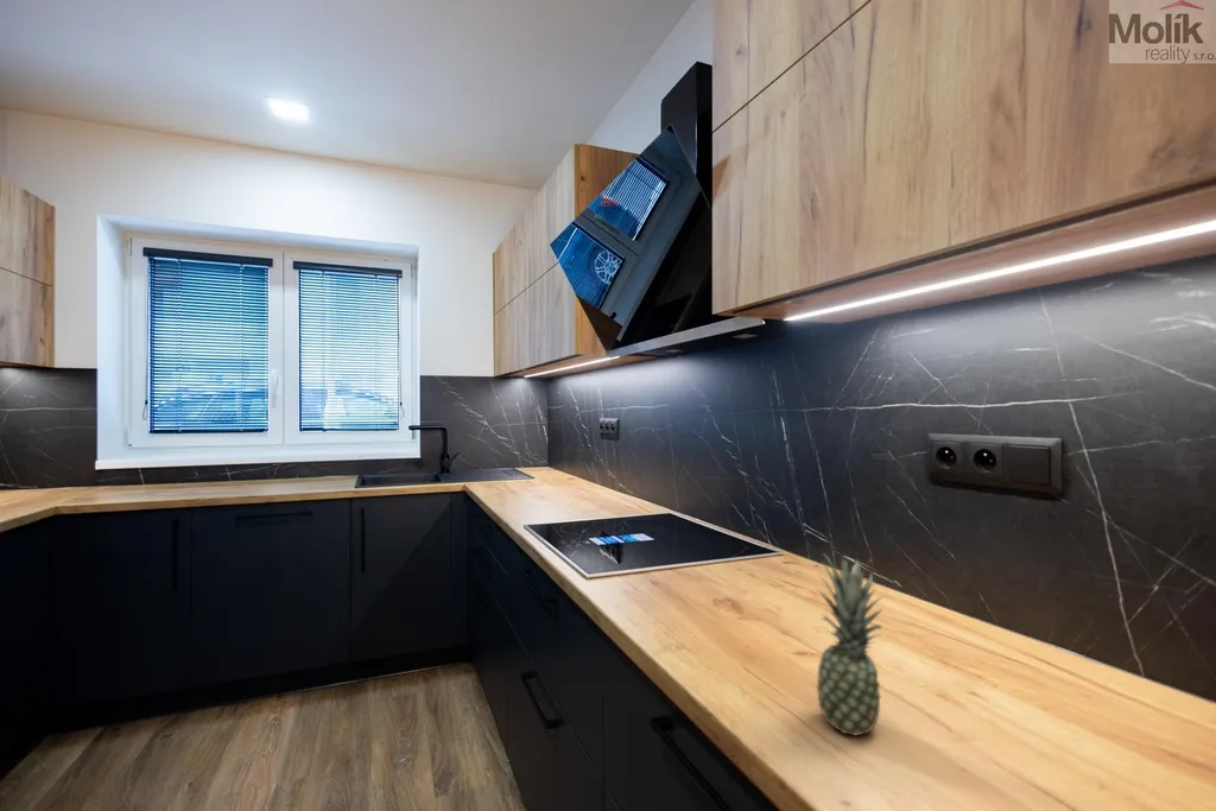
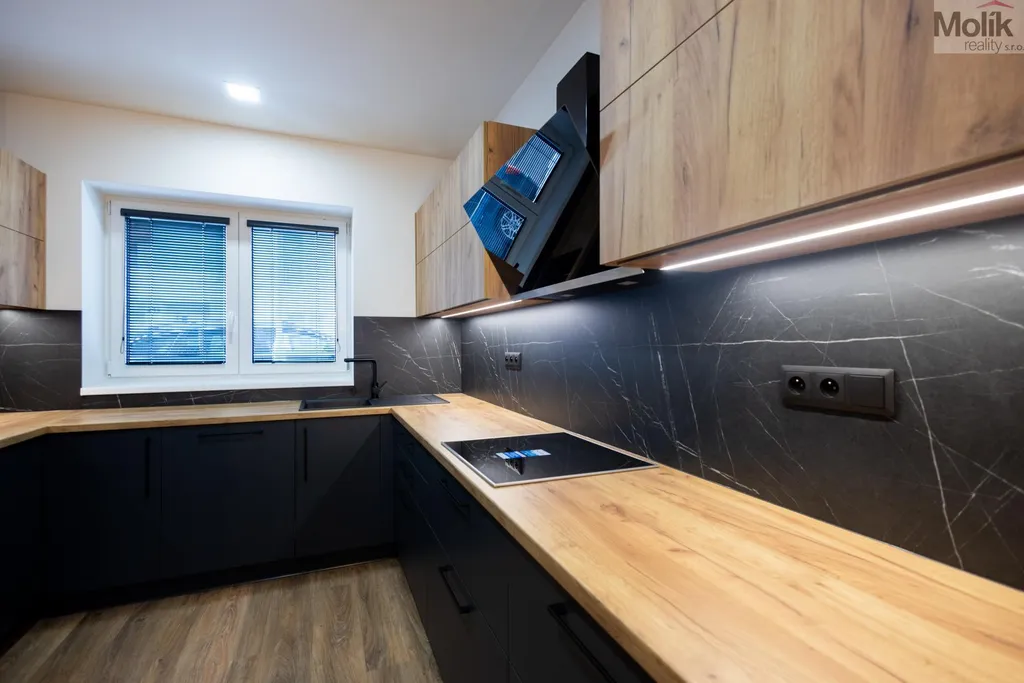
- fruit [816,552,885,737]
